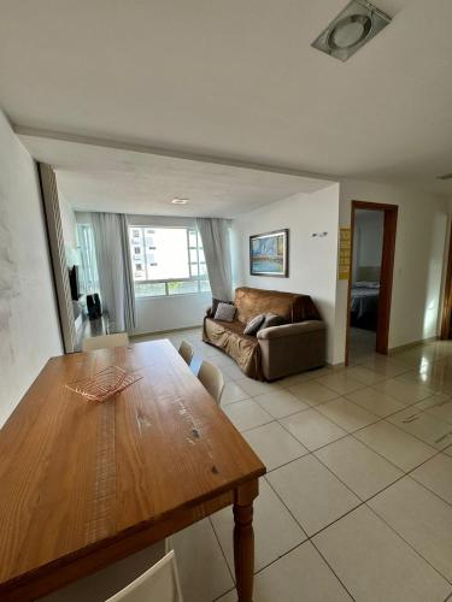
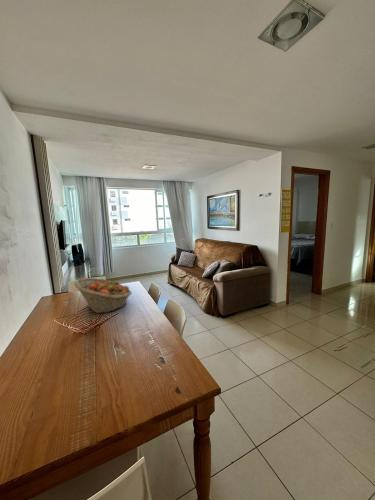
+ fruit basket [73,277,133,314]
